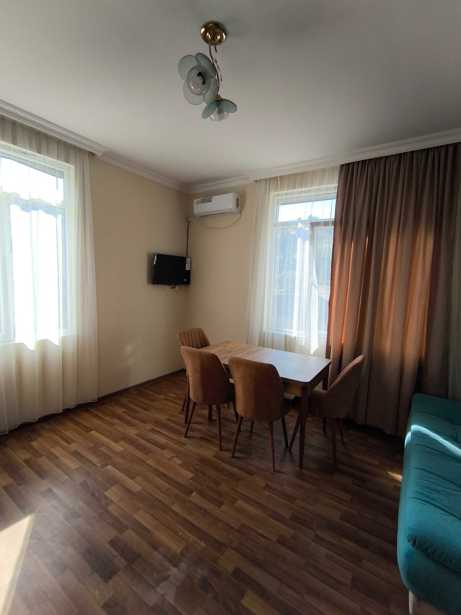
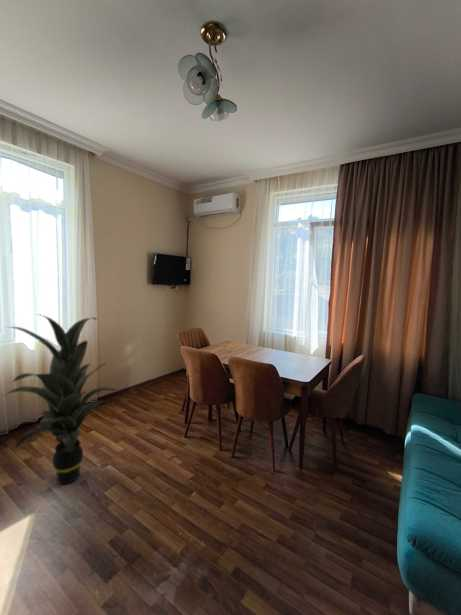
+ indoor plant [2,313,123,485]
